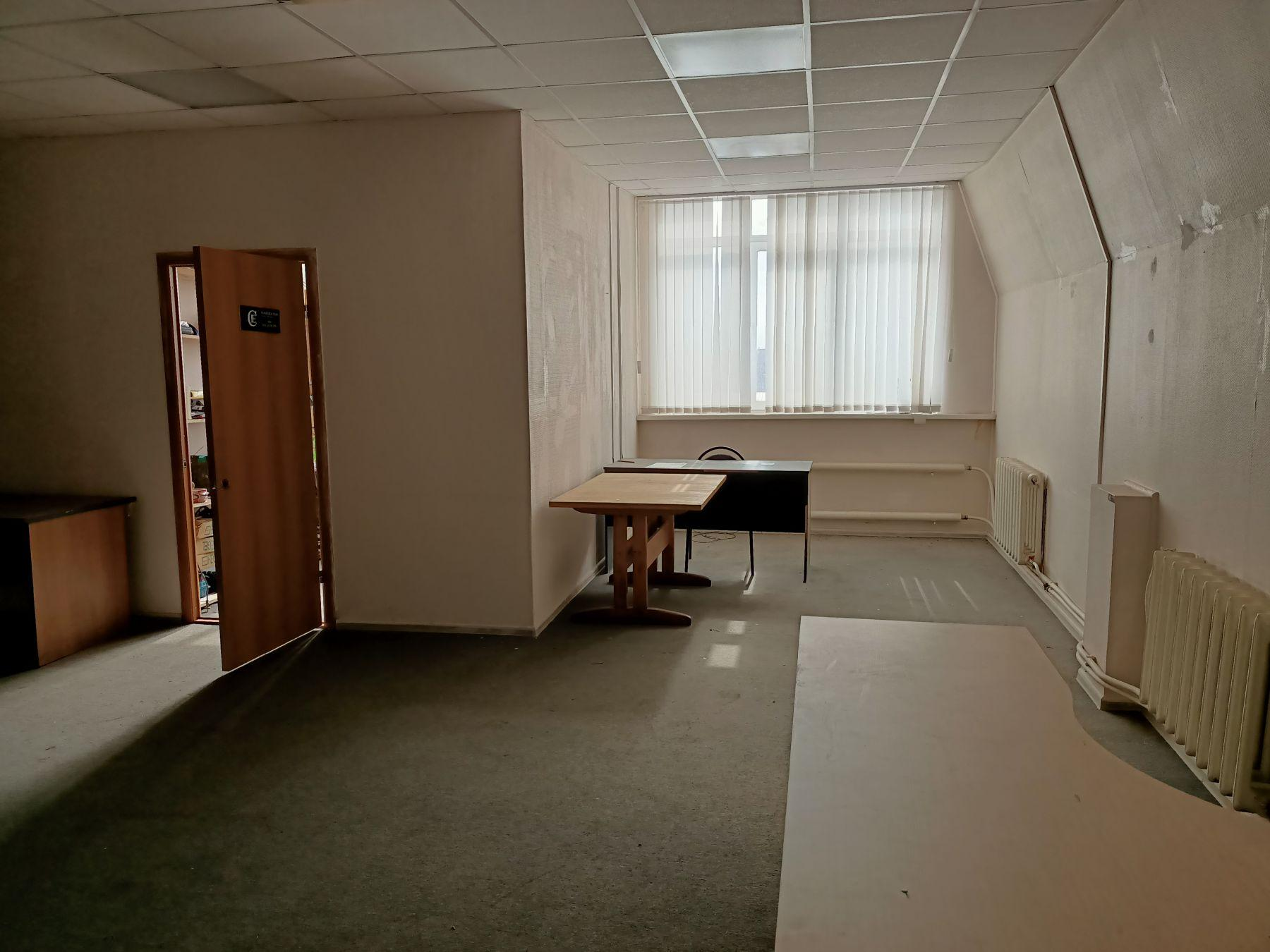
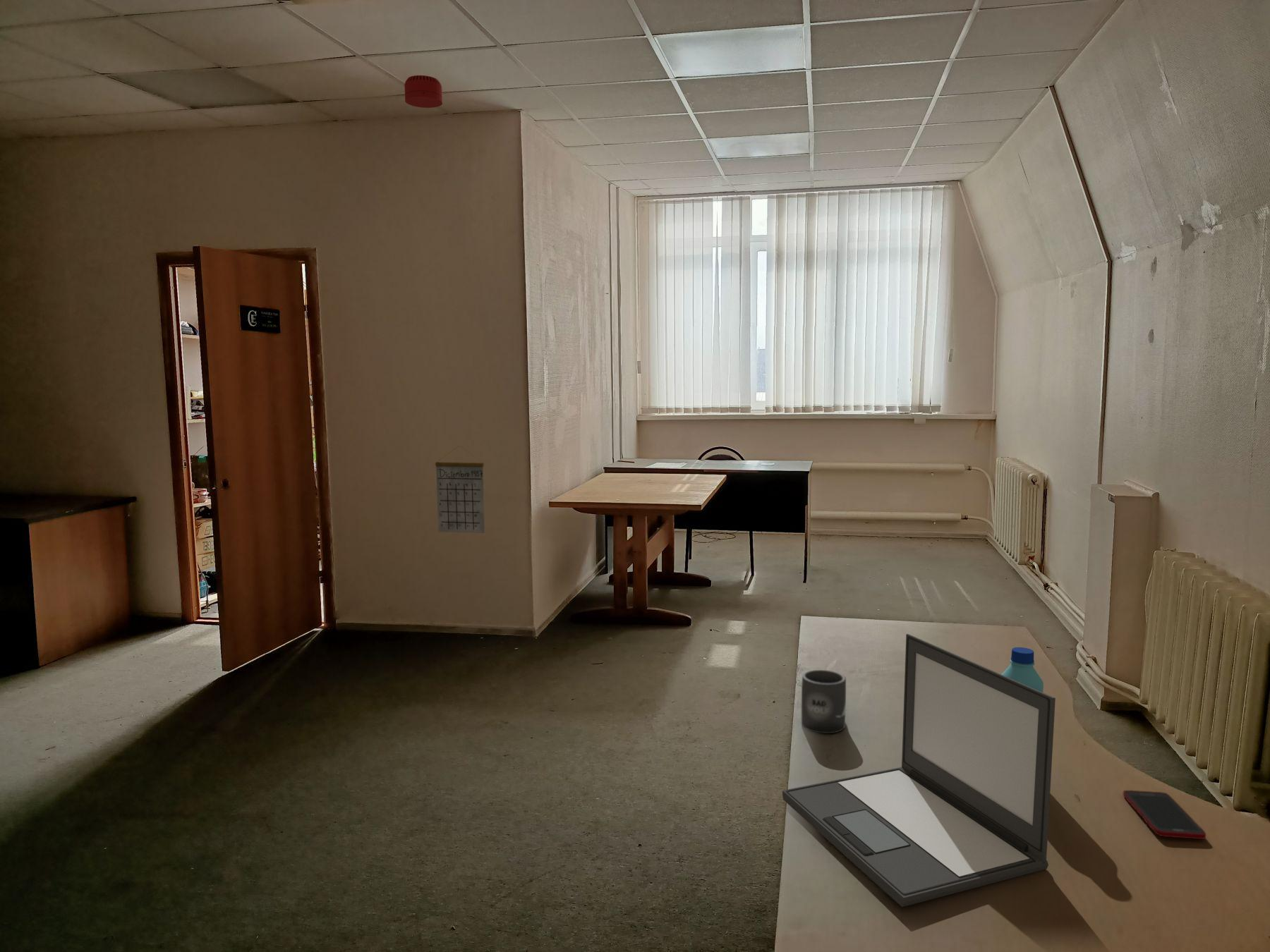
+ mug [801,669,847,734]
+ smoke detector [404,75,443,109]
+ cell phone [1123,790,1207,840]
+ laptop [782,633,1056,908]
+ calendar [435,444,485,534]
+ water bottle [1001,647,1044,692]
